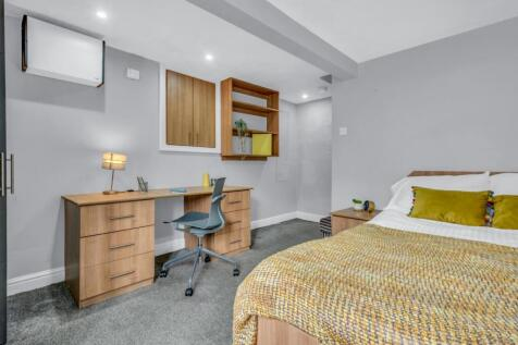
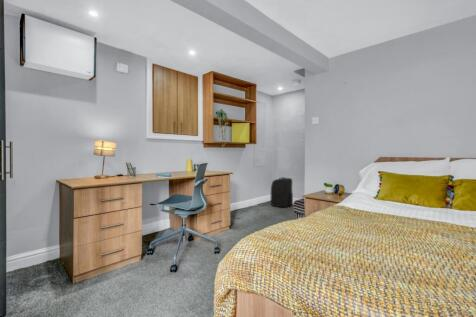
+ backpack [270,177,294,208]
